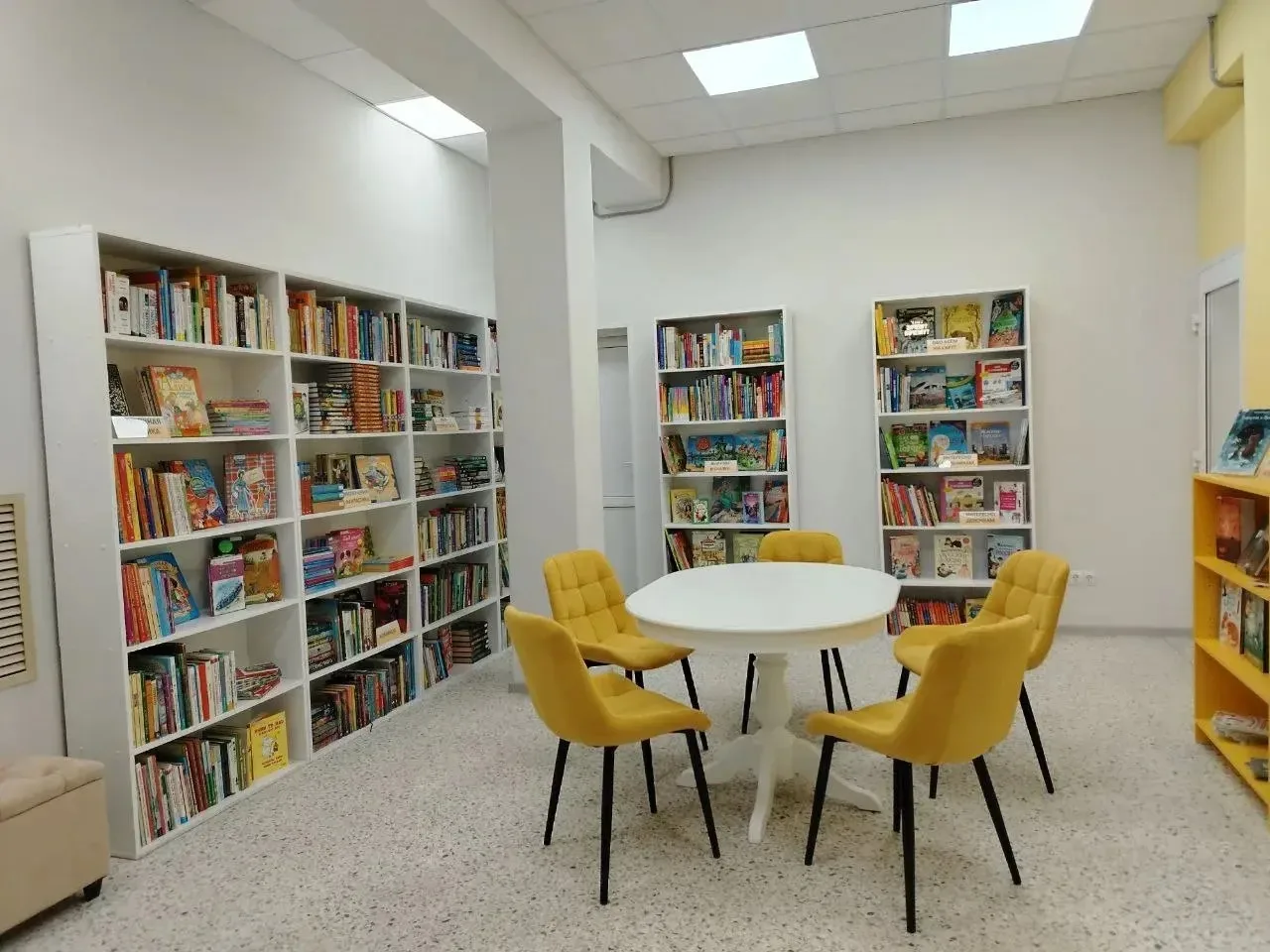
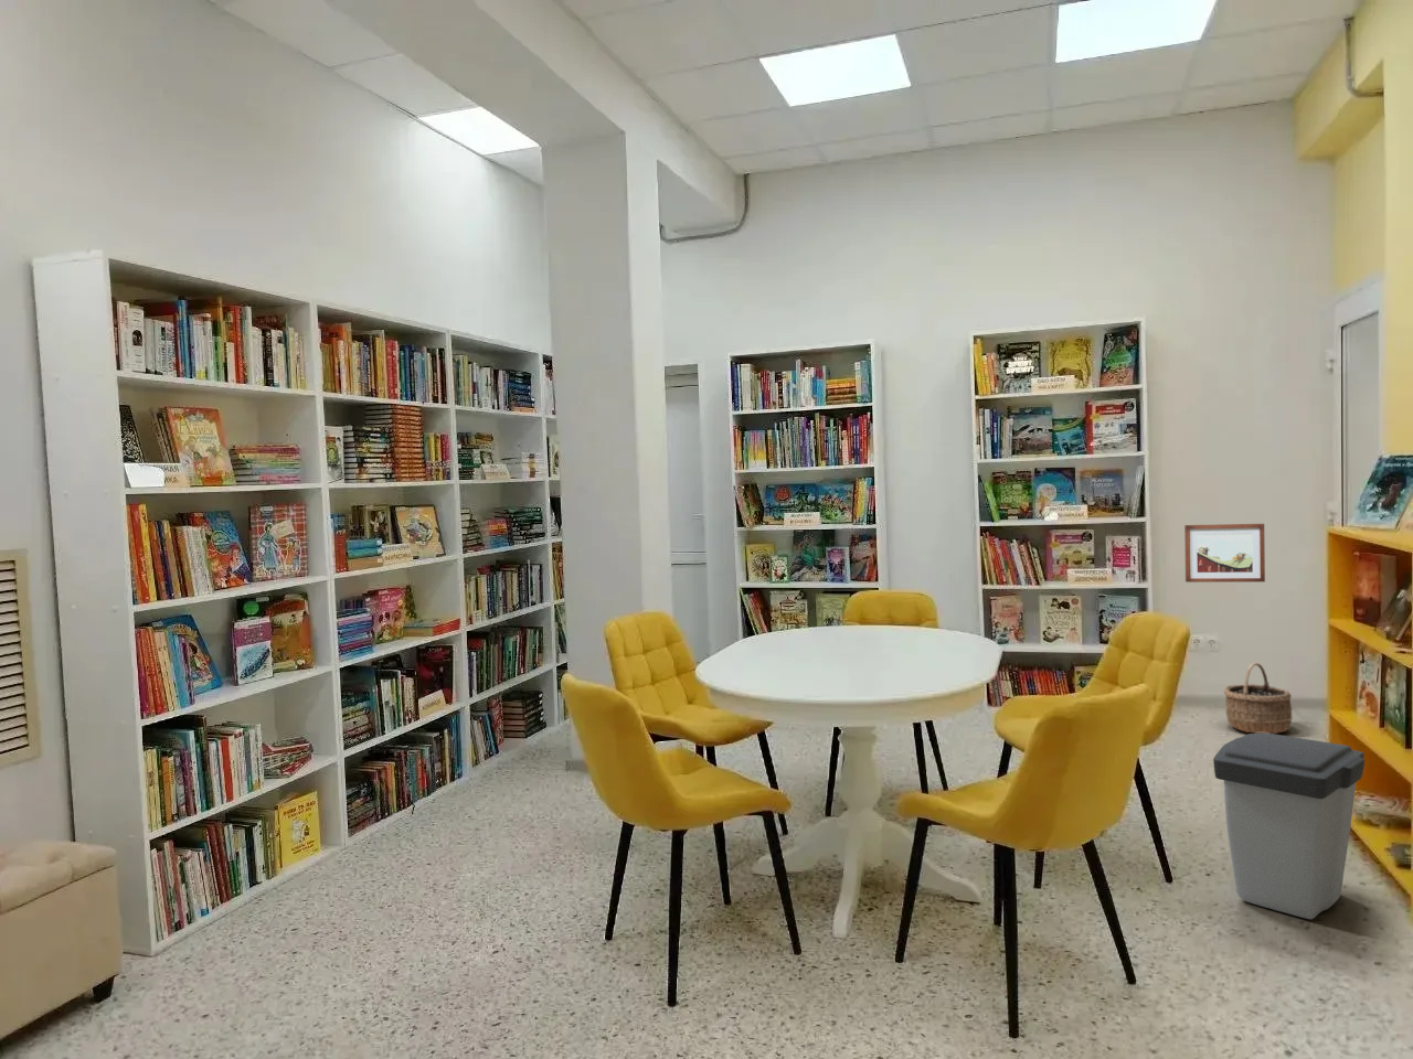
+ trash can [1212,732,1365,920]
+ wicker basket [1223,662,1294,734]
+ wall art [1184,523,1266,584]
